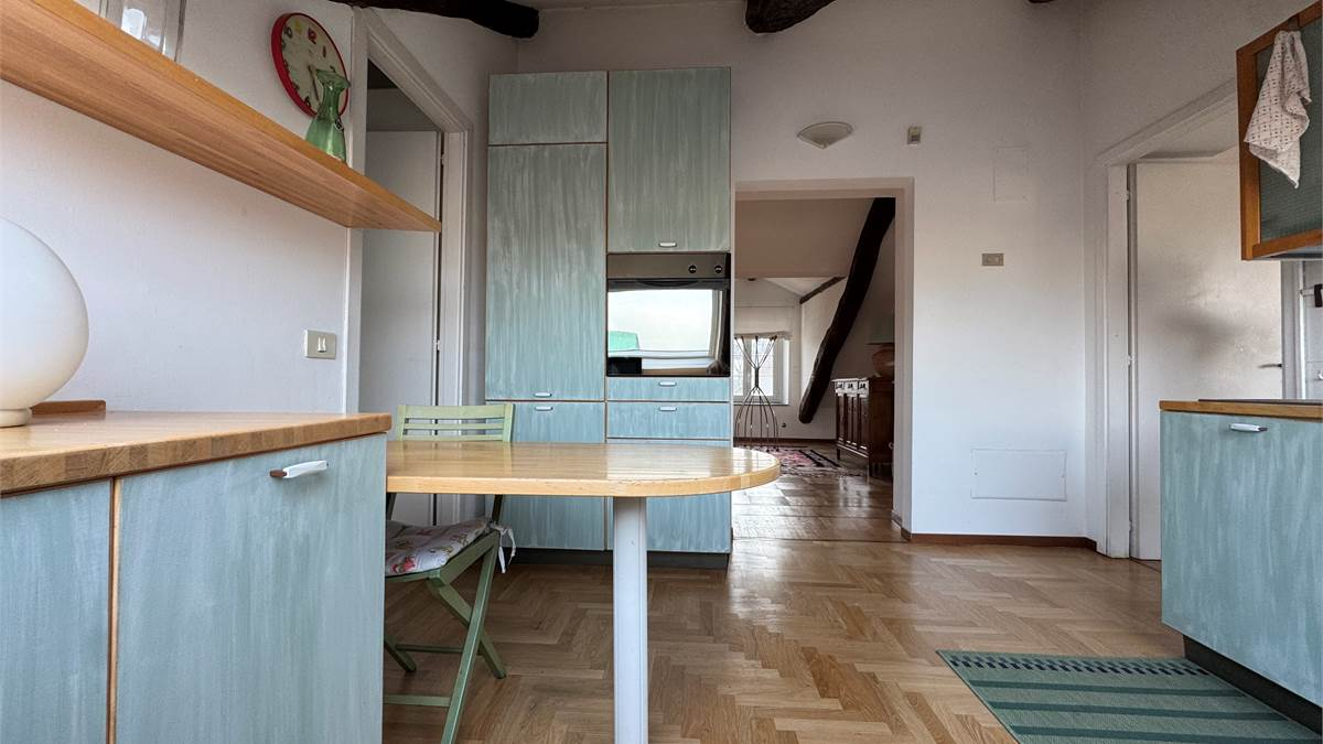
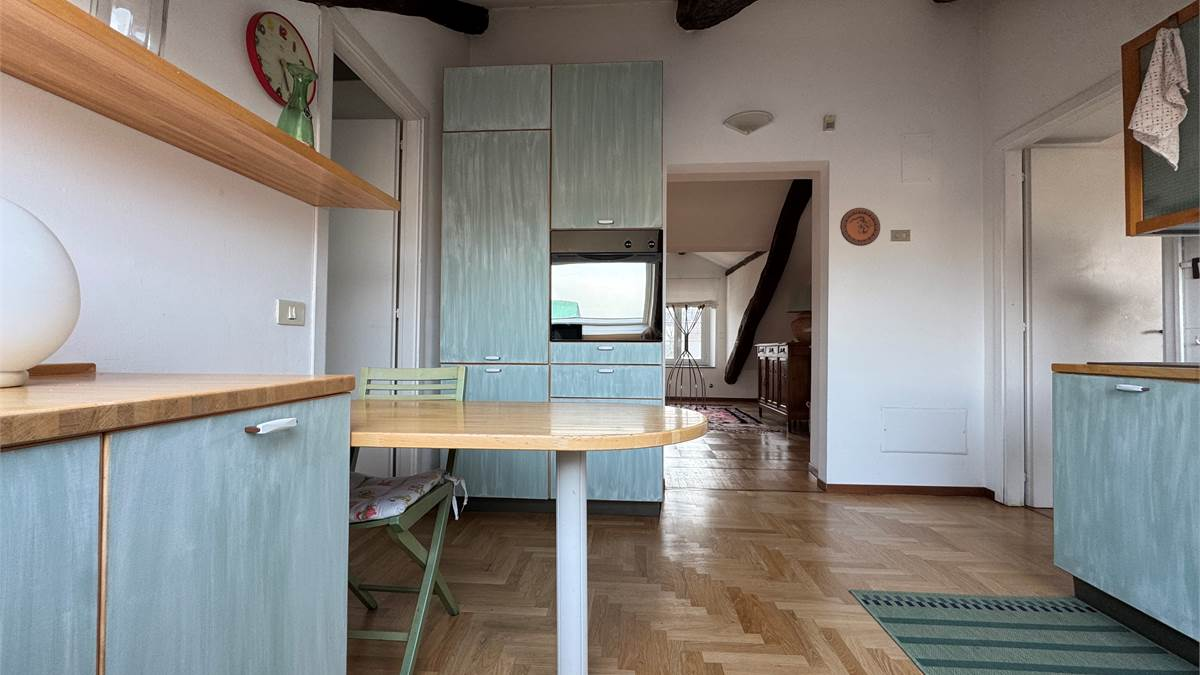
+ decorative plate [839,207,881,247]
